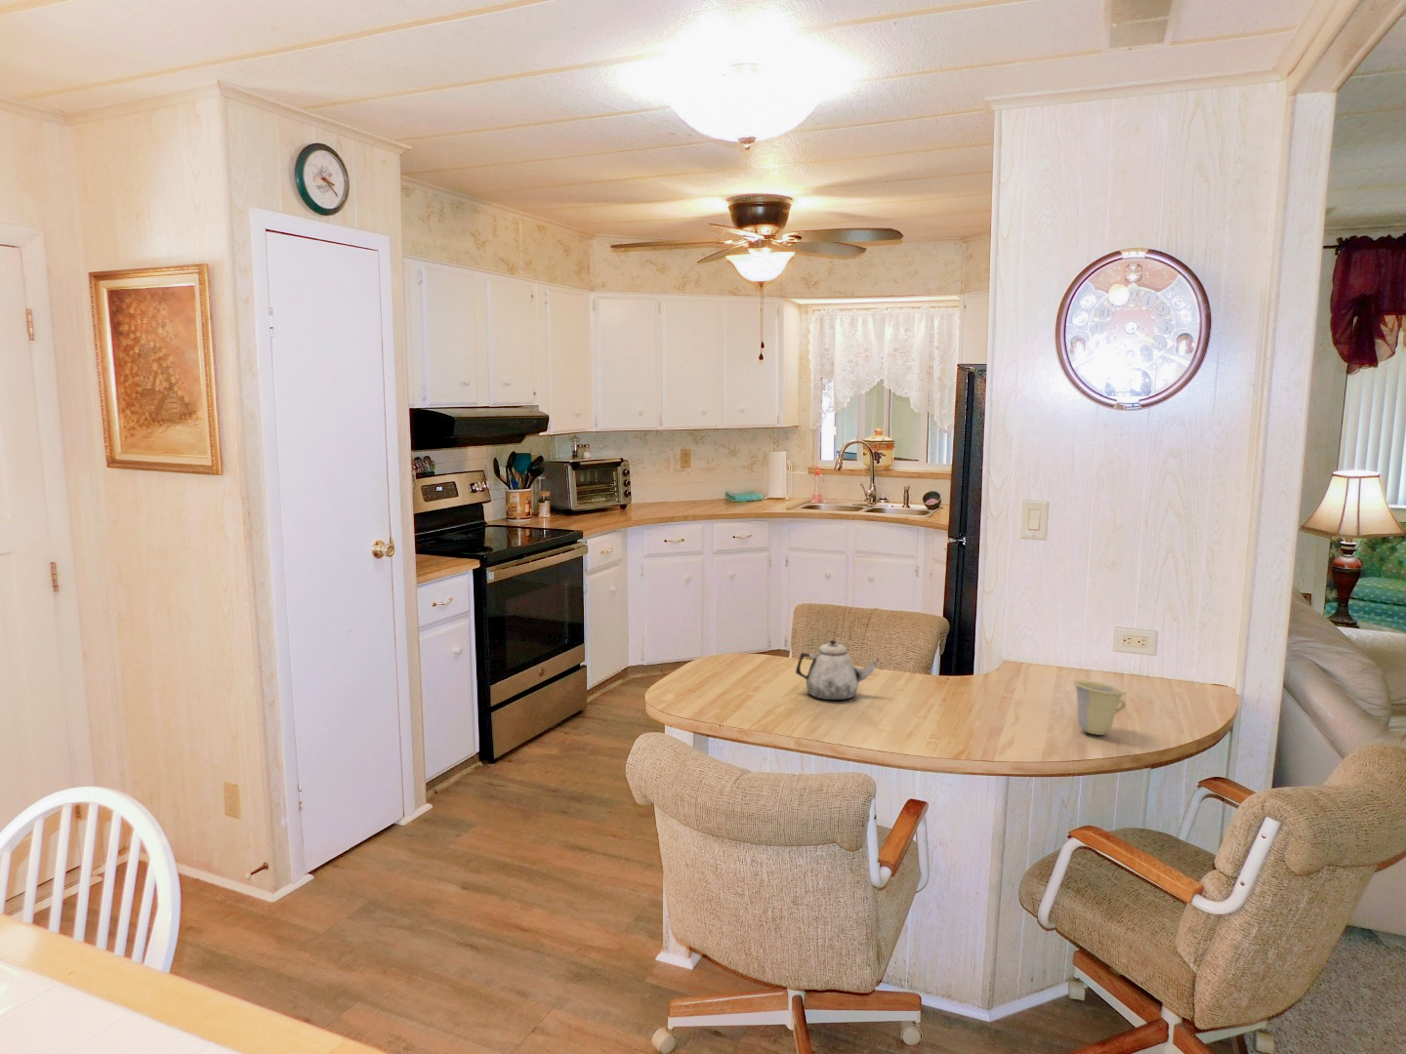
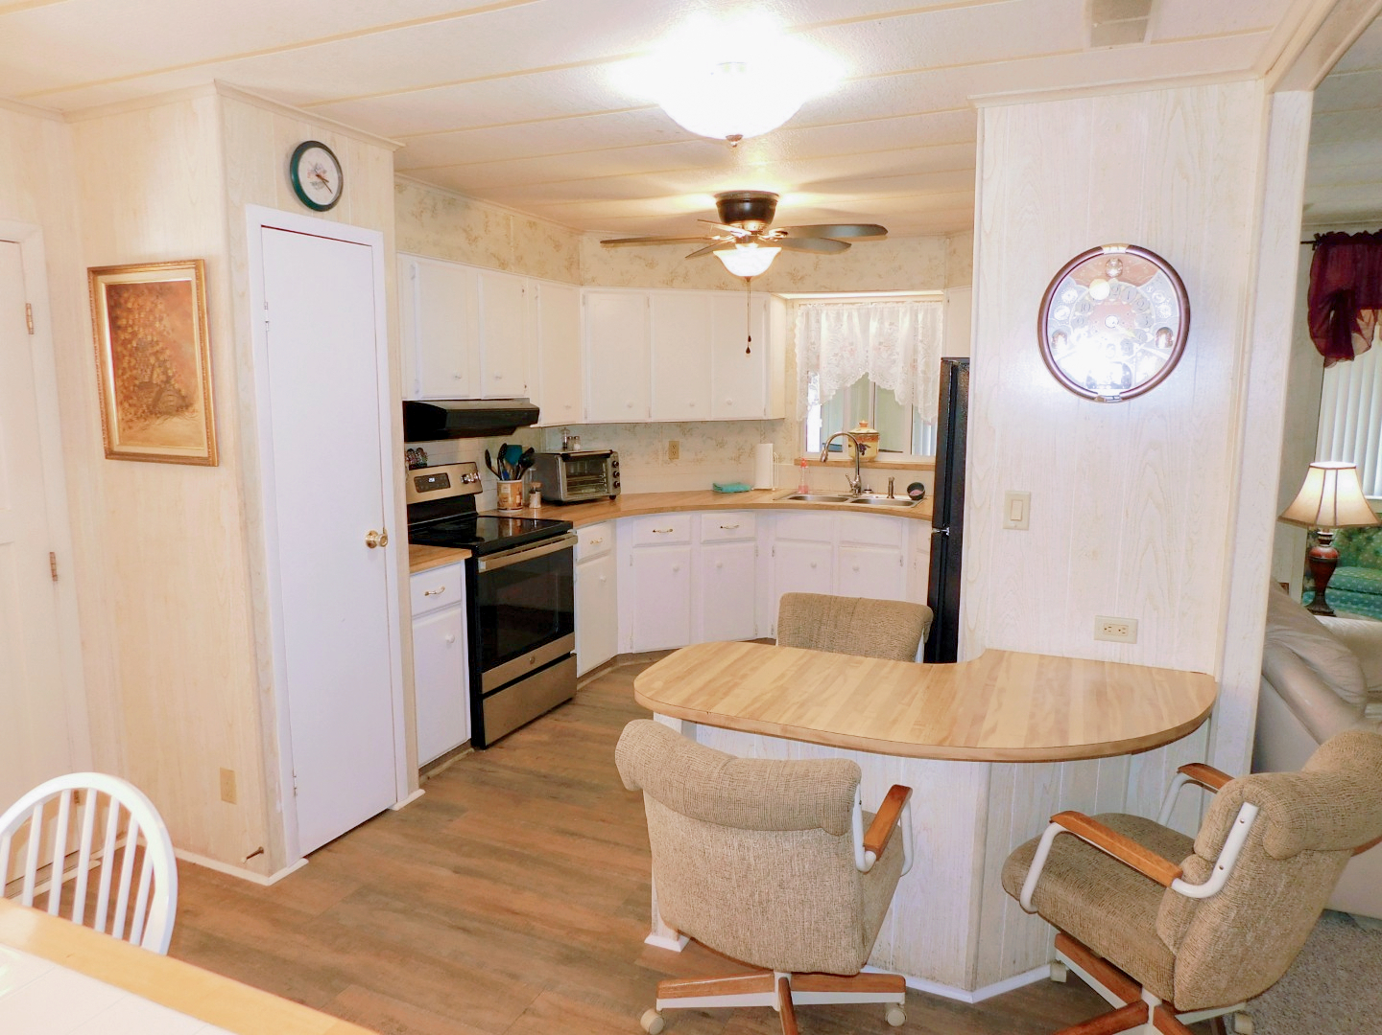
- cup [1072,680,1128,736]
- teapot [795,639,881,701]
